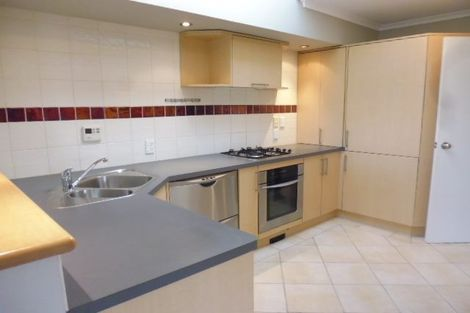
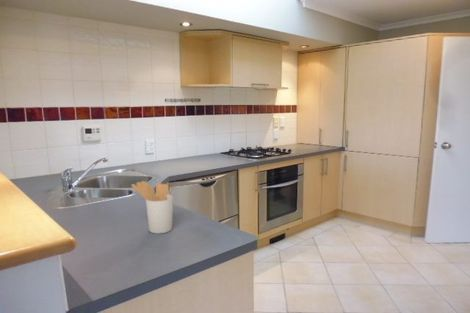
+ utensil holder [130,180,174,235]
